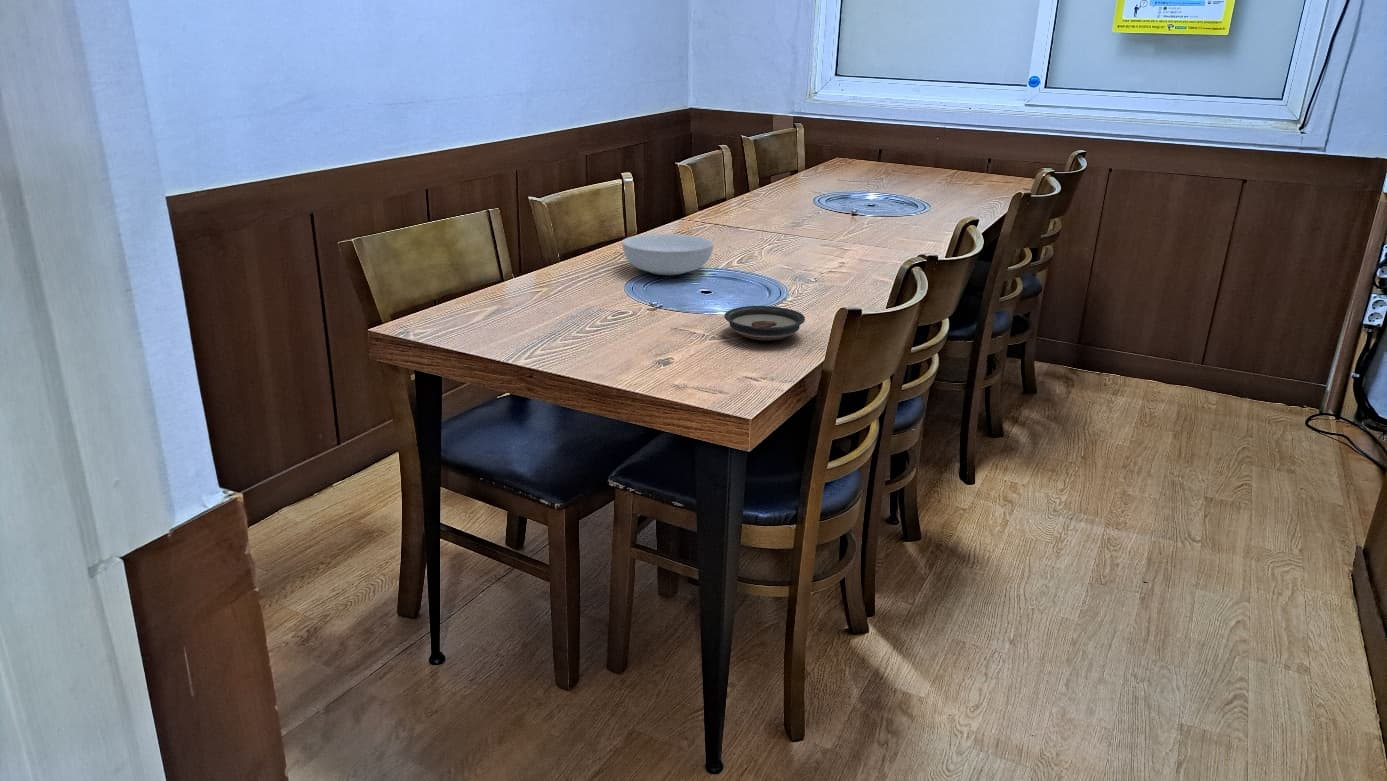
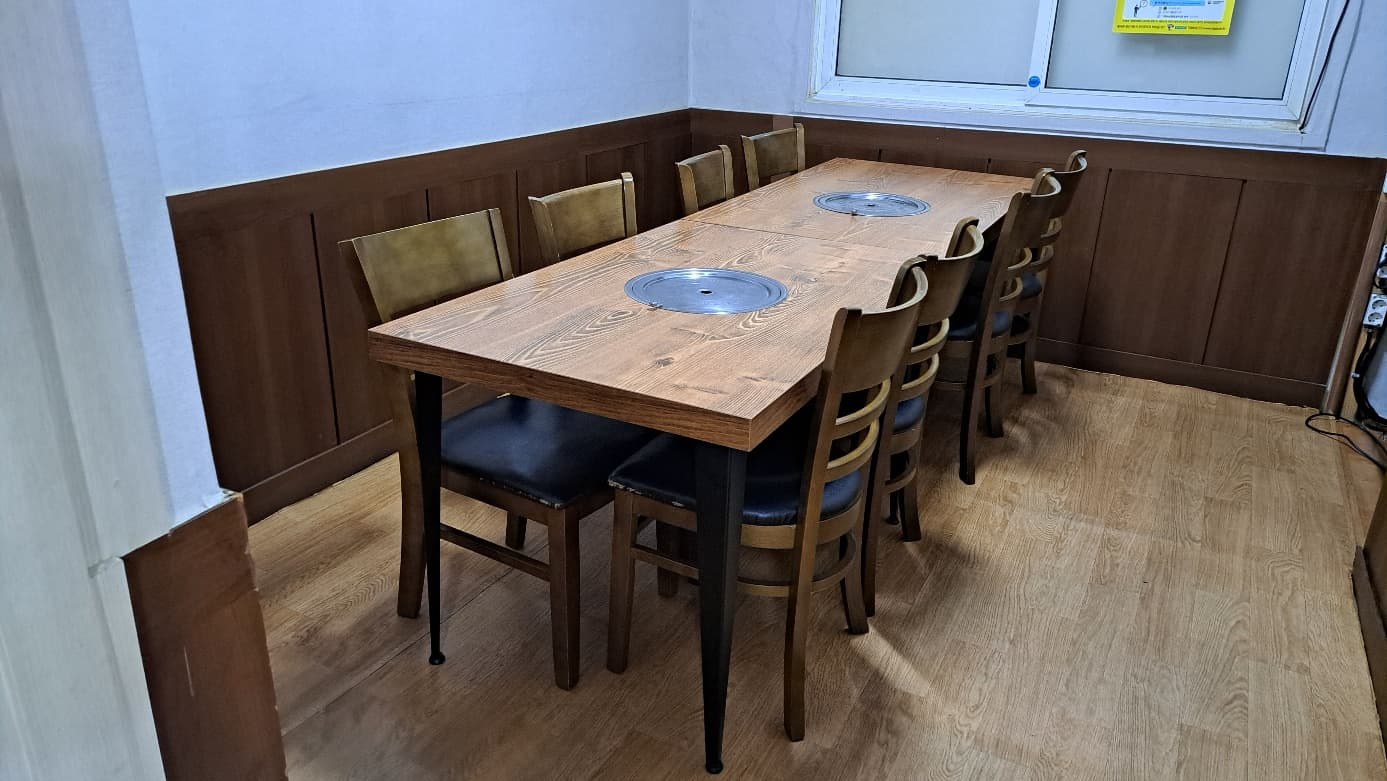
- serving bowl [621,233,715,276]
- saucer [723,305,806,341]
